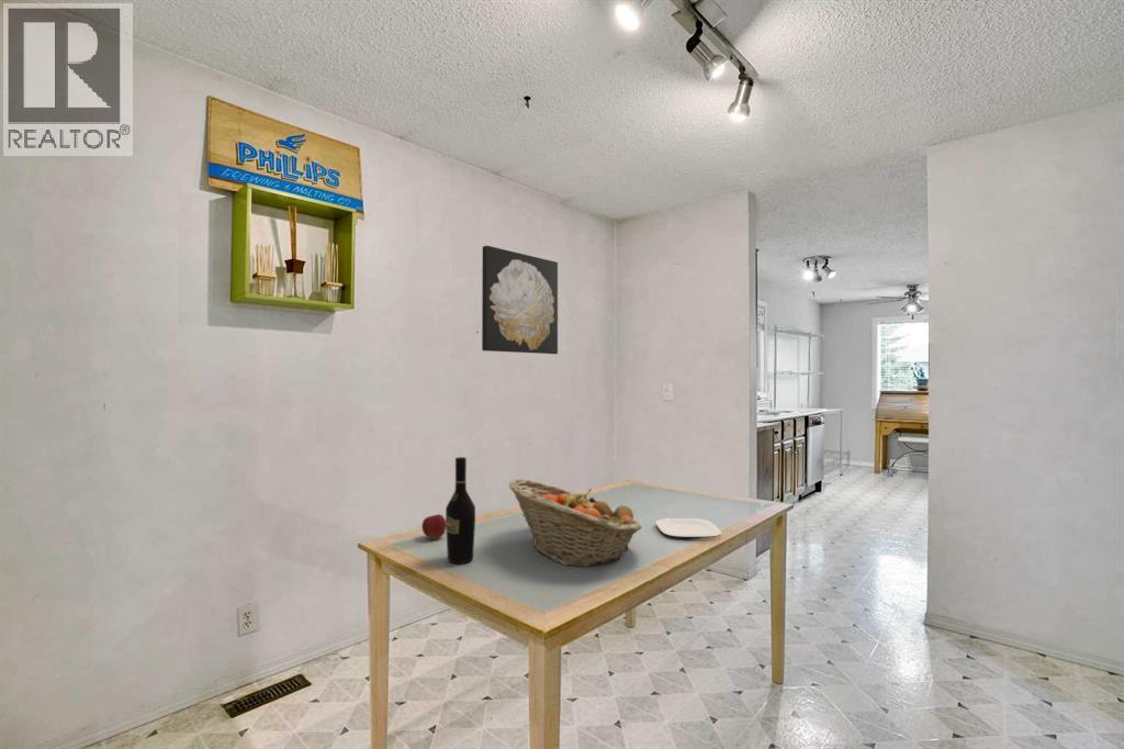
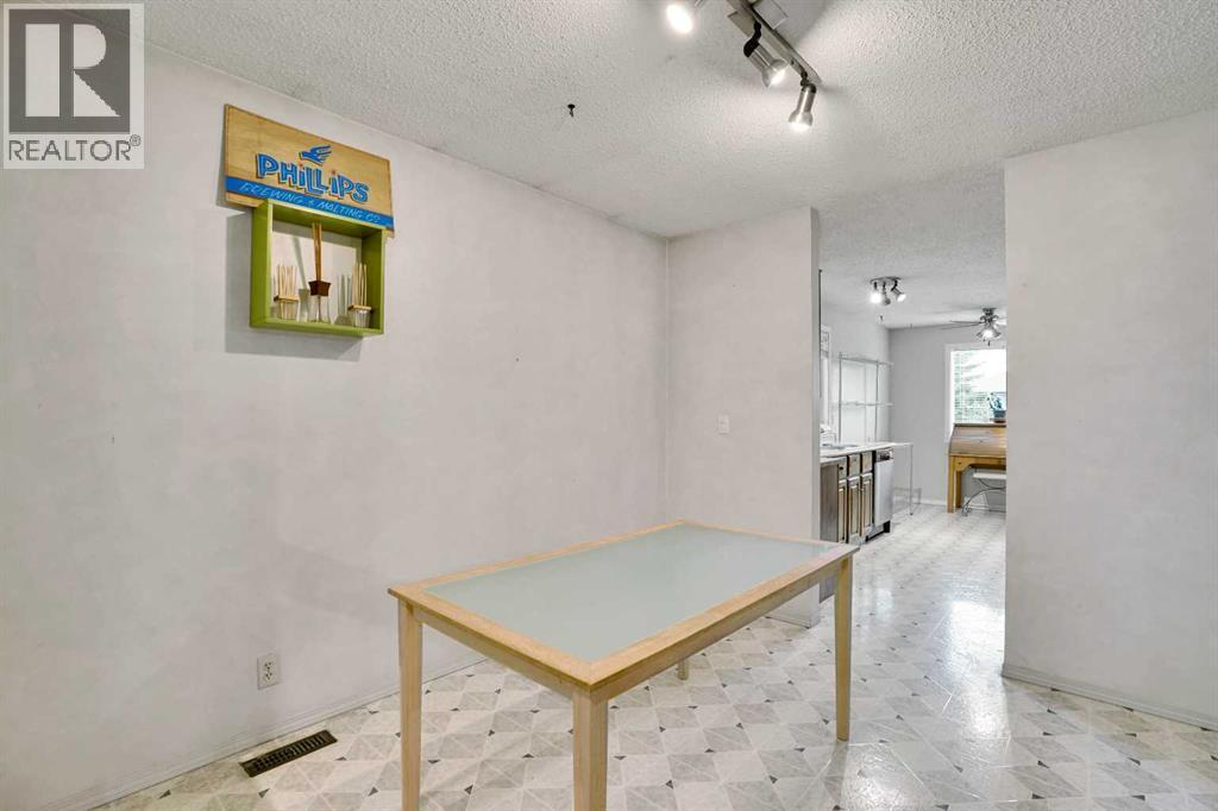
- apple [420,513,447,540]
- wine bottle [445,456,476,564]
- plate [655,517,722,539]
- wall art [481,245,559,355]
- fruit basket [508,478,643,568]
